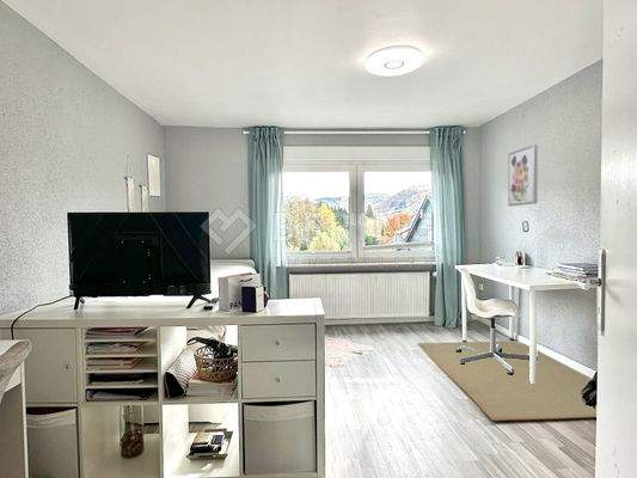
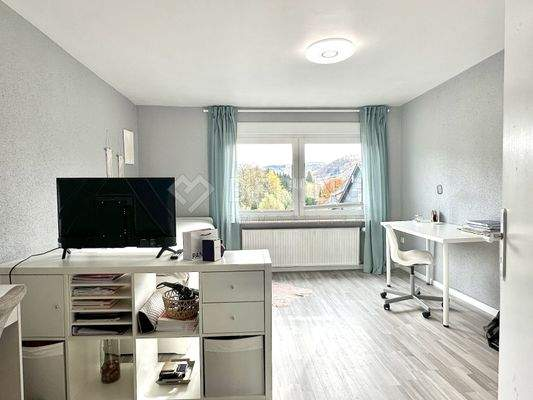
- rug [416,341,598,422]
- wall art [507,143,539,207]
